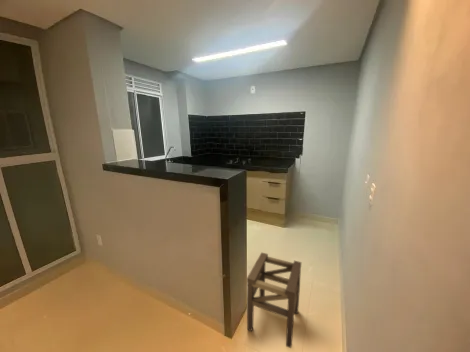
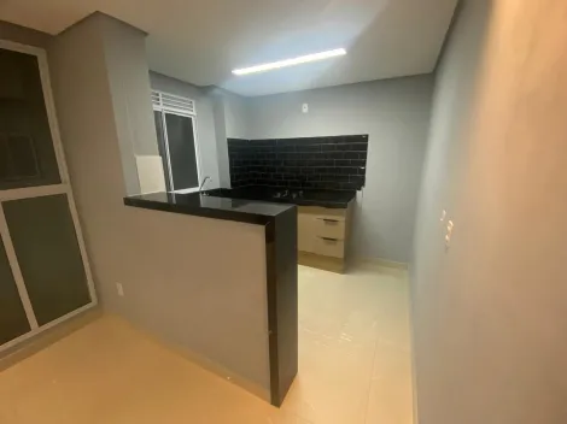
- stool [246,251,302,349]
